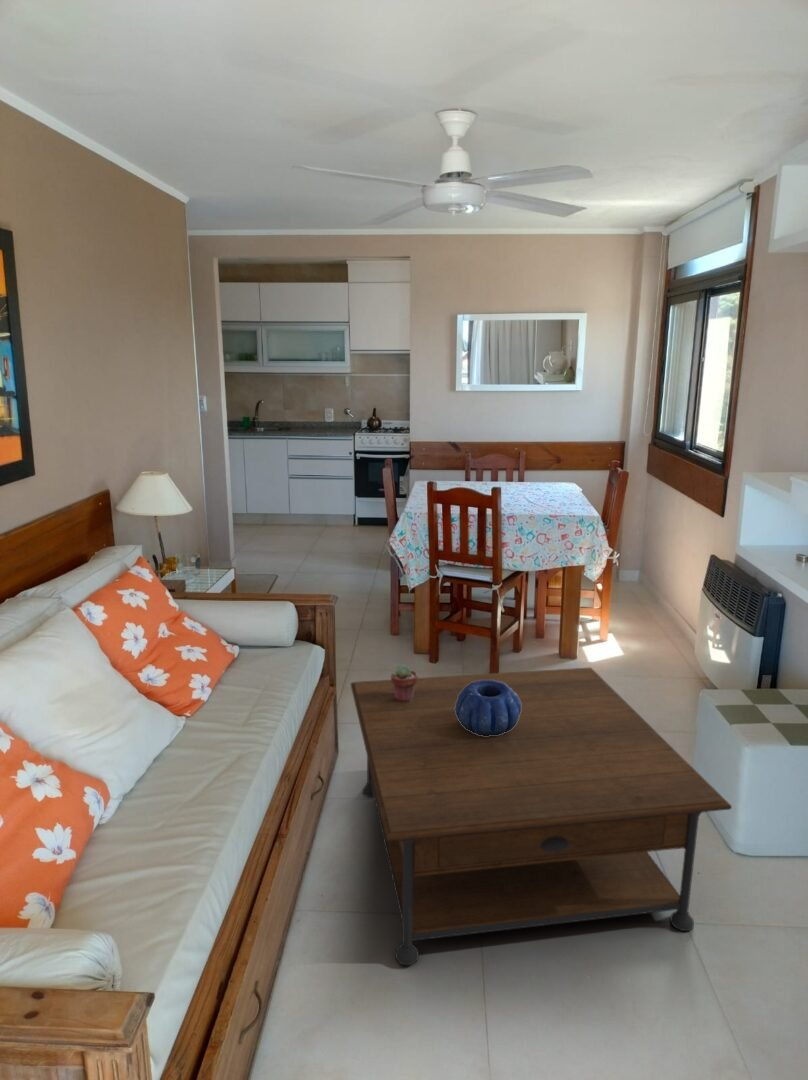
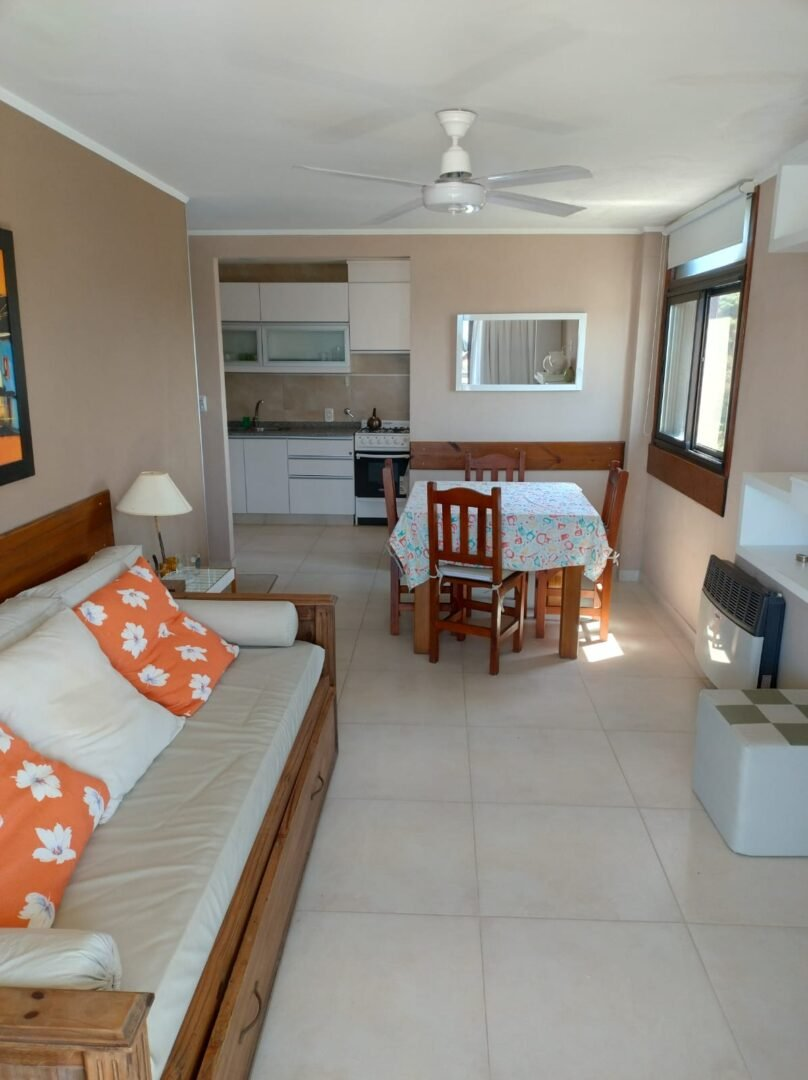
- potted succulent [390,663,419,701]
- decorative bowl [455,680,521,736]
- coffee table [350,666,733,966]
